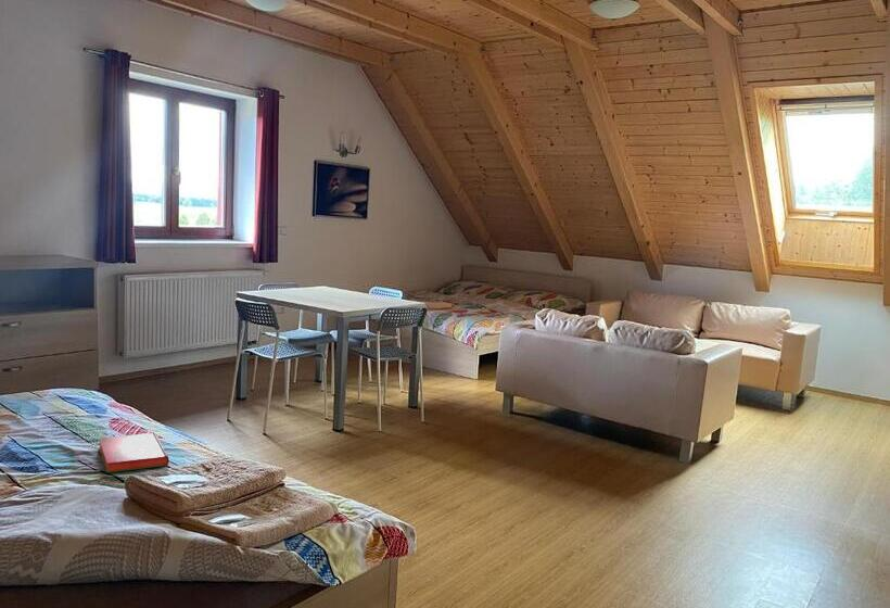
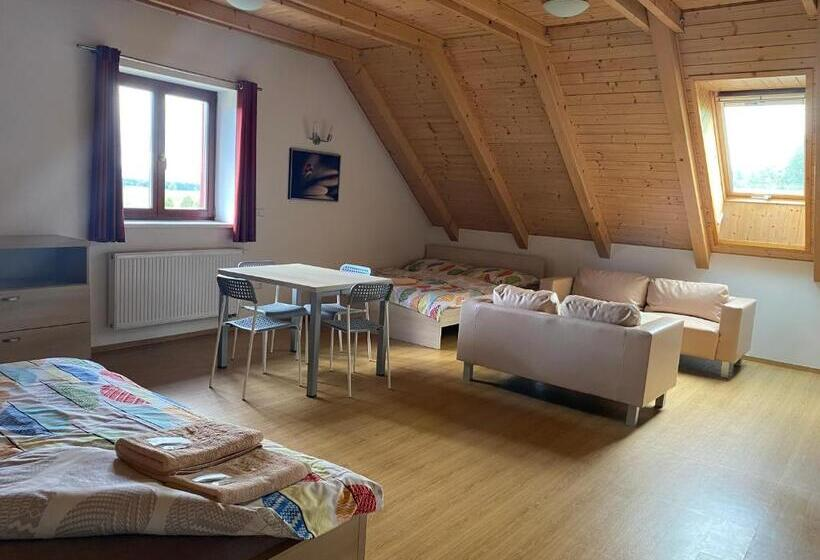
- hardback book [98,431,170,473]
